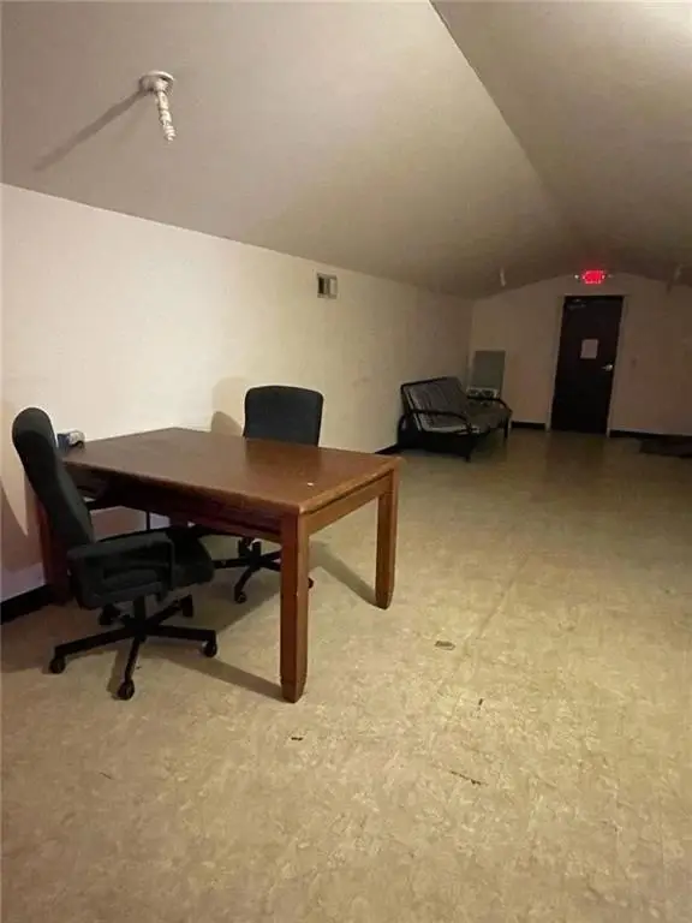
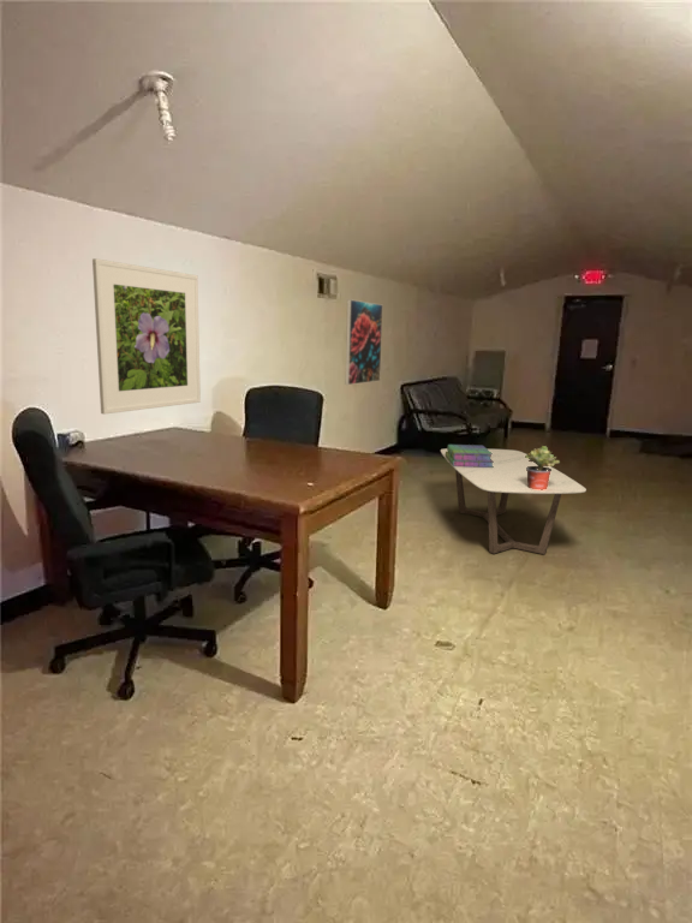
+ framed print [91,257,202,415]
+ stack of books [446,443,494,468]
+ coffee table [440,447,587,555]
+ potted plant [525,445,561,490]
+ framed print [345,298,384,386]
